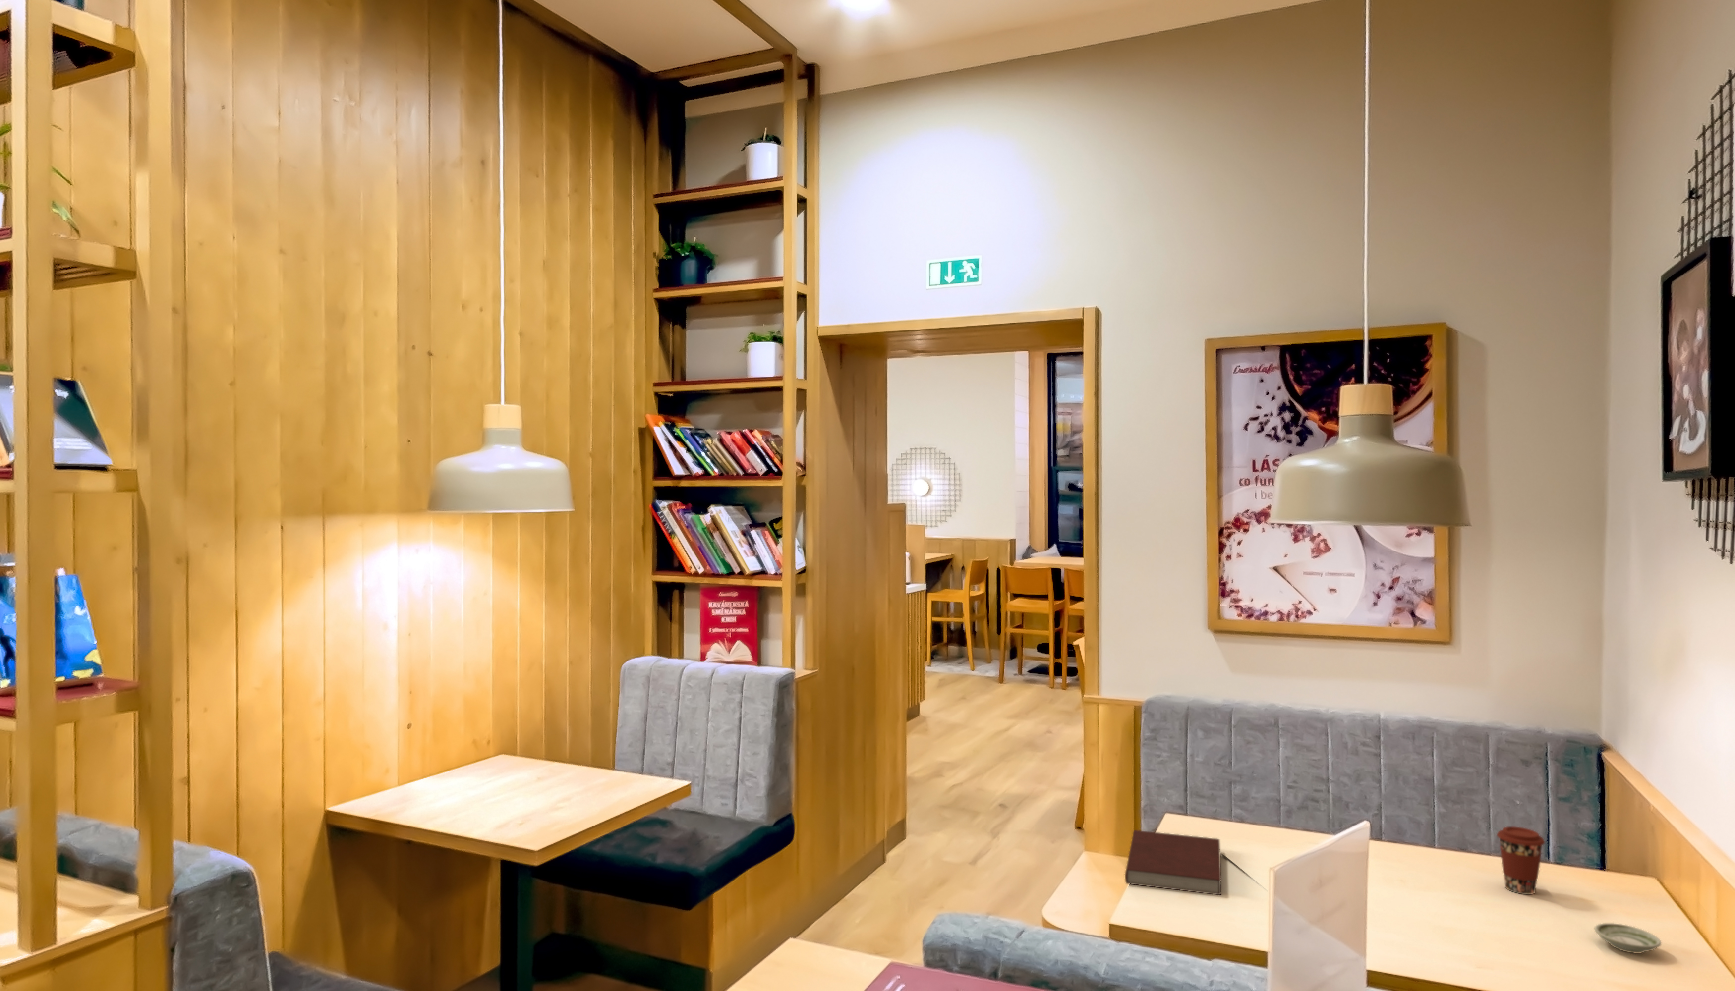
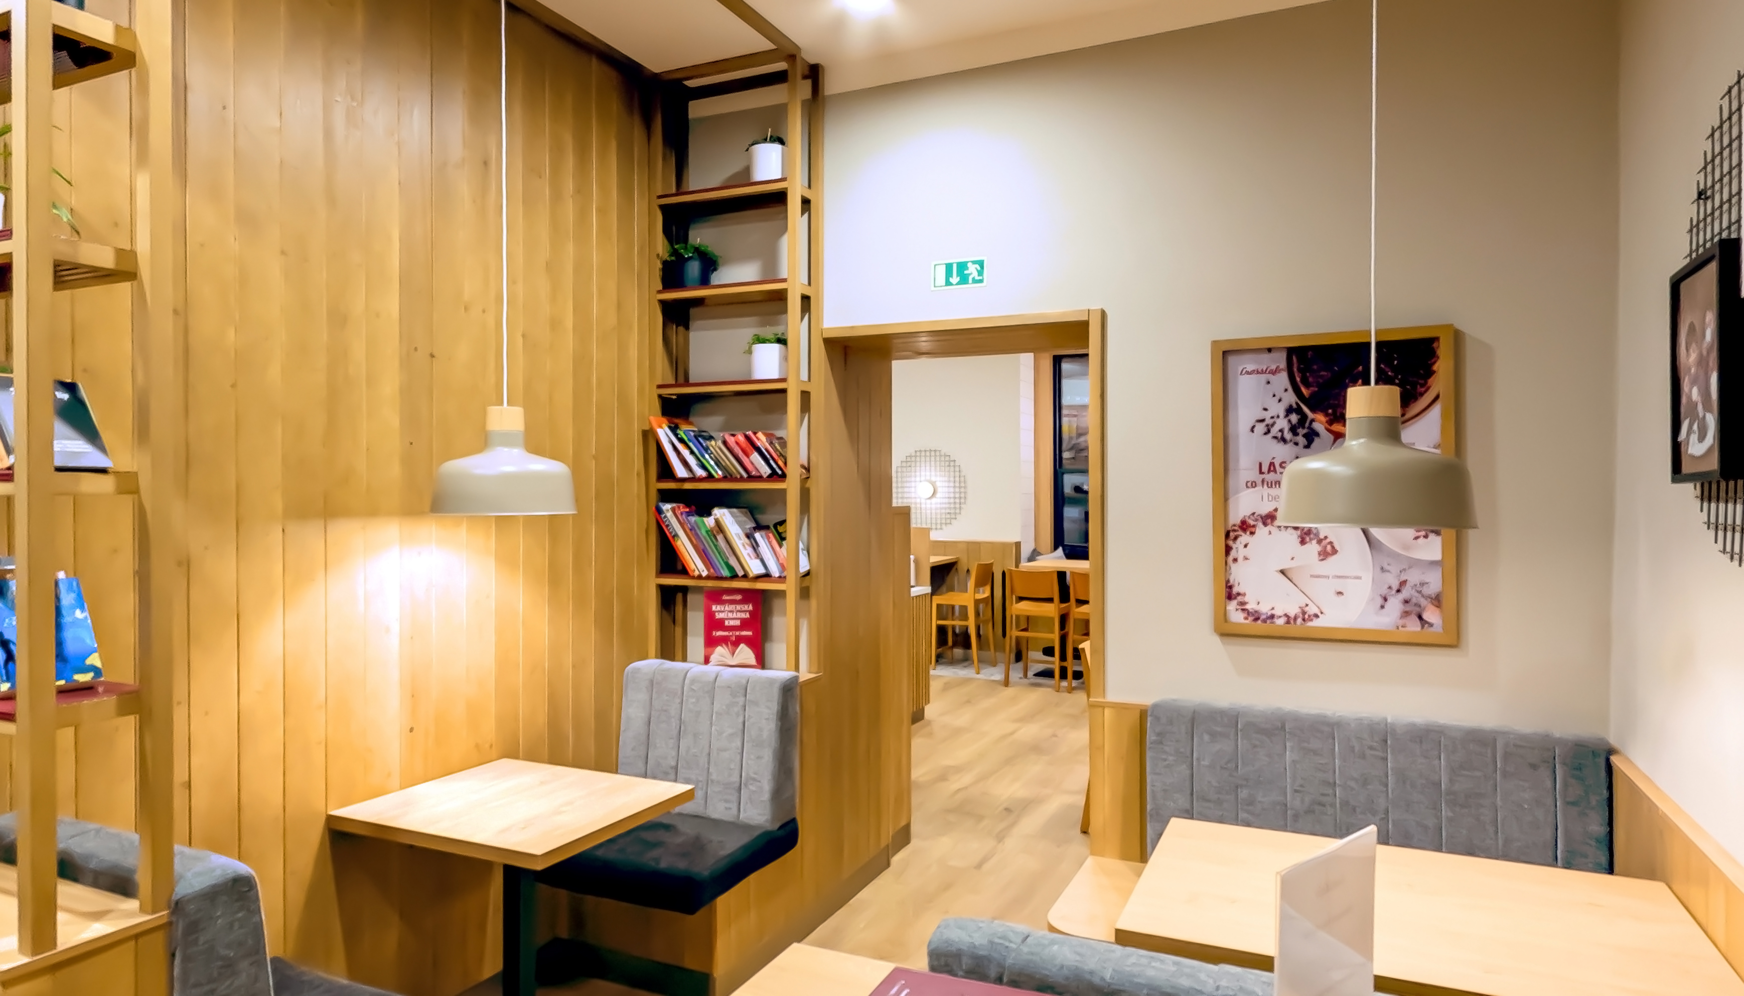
- coffee cup [1495,825,1546,896]
- saucer [1593,923,1661,954]
- notebook [1124,829,1221,896]
